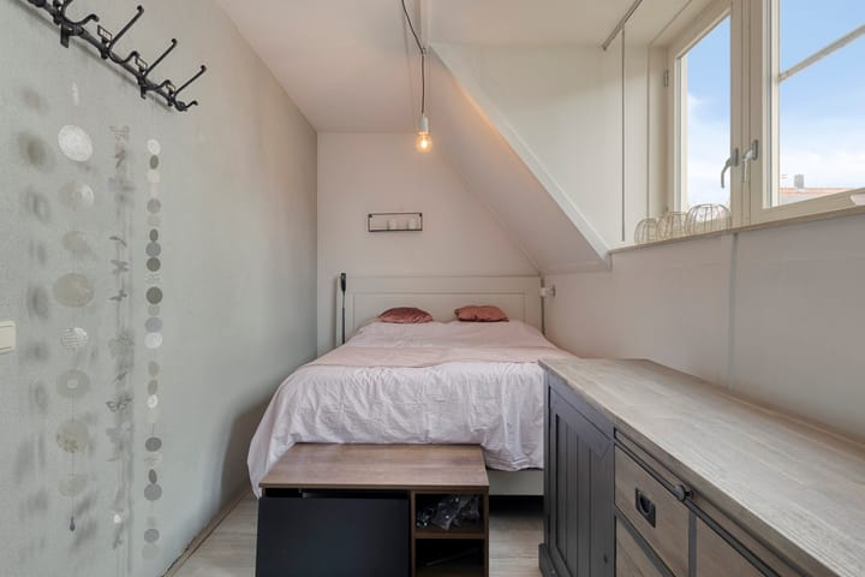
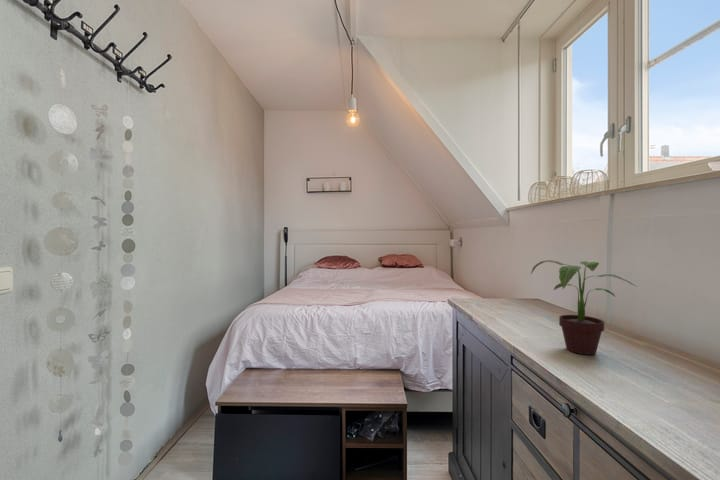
+ potted plant [530,259,638,356]
